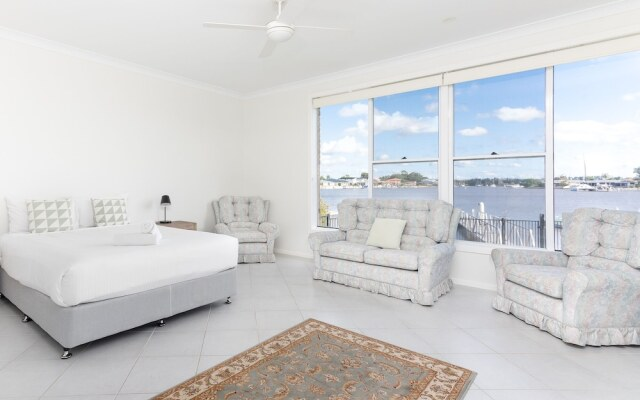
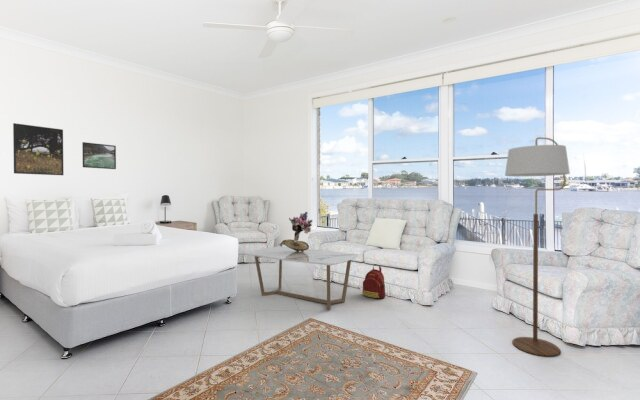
+ coffee table [245,246,360,311]
+ backpack [362,263,386,300]
+ floor lamp [504,136,571,357]
+ bouquet [278,211,313,252]
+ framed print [12,122,64,176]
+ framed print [81,141,117,170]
